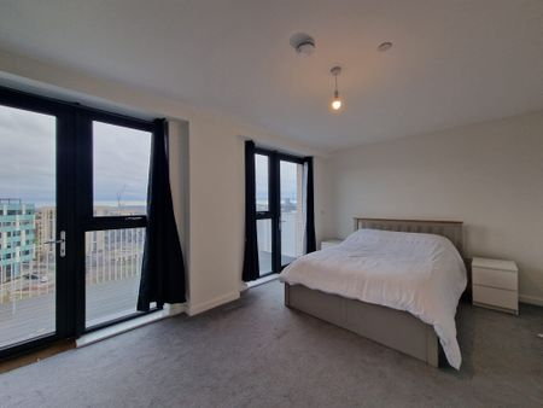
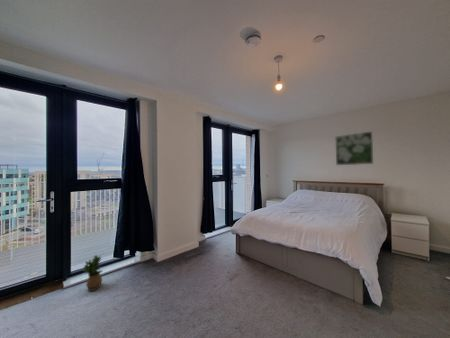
+ potted plant [82,254,104,292]
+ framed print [334,130,374,166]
